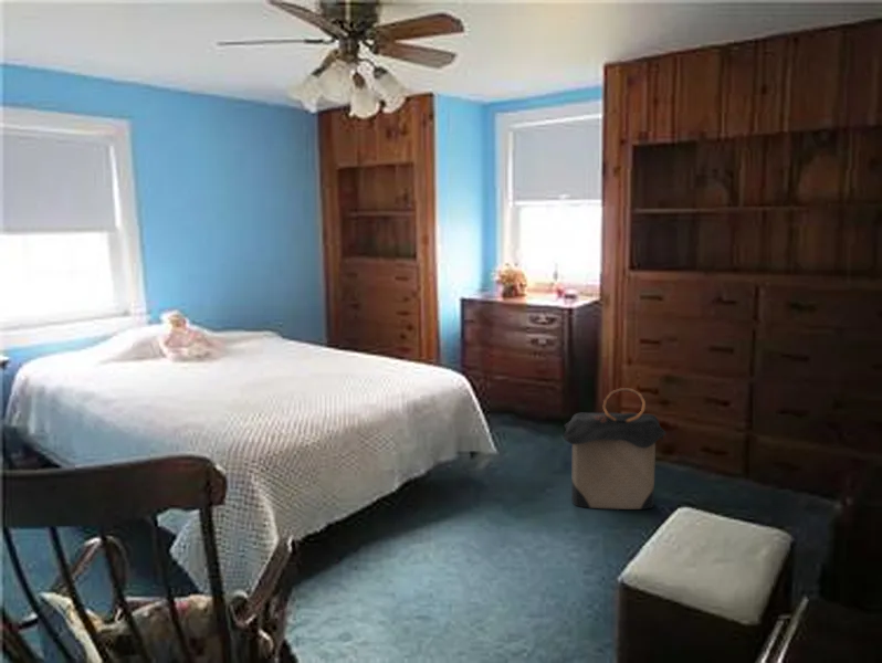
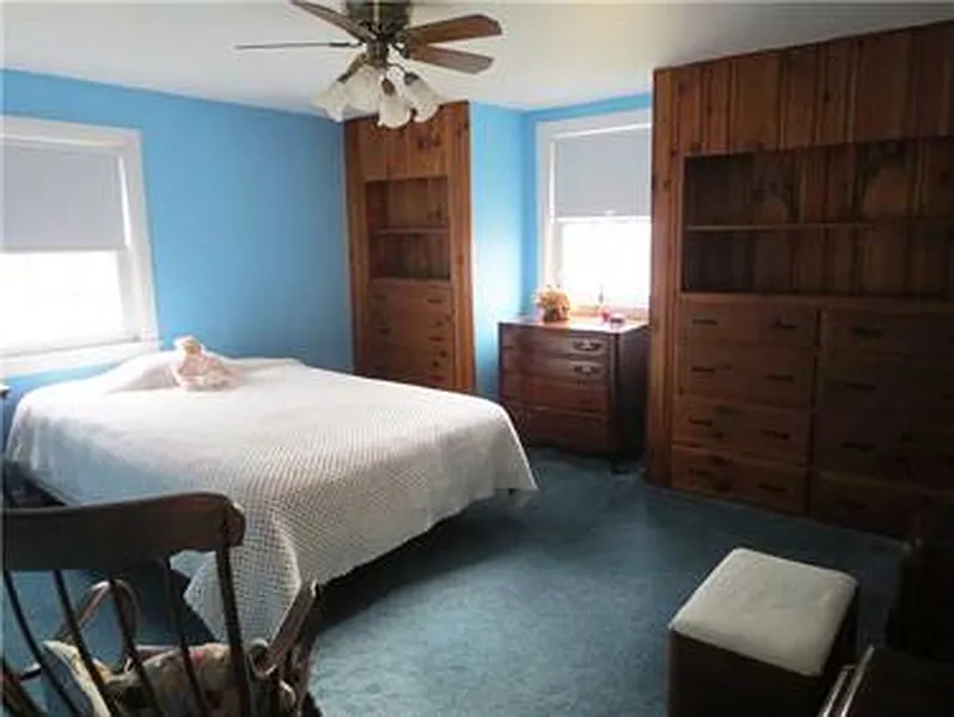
- laundry hamper [561,387,666,511]
